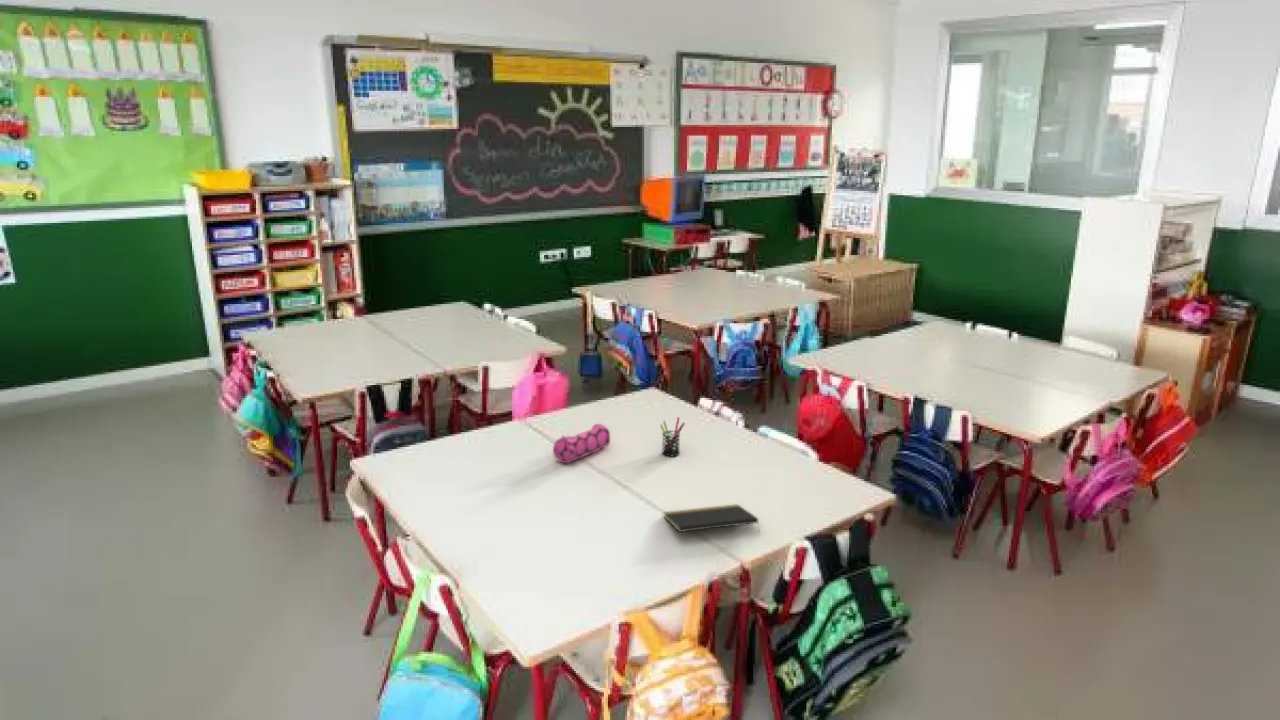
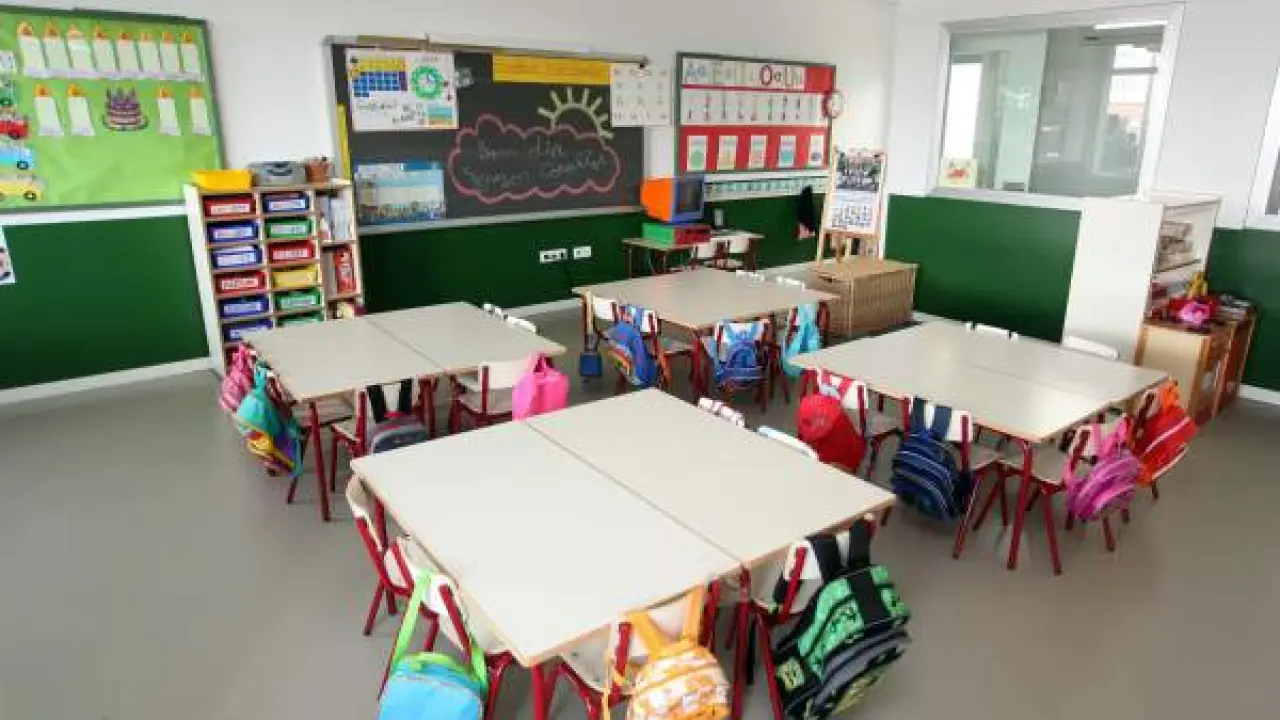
- pen holder [659,416,686,457]
- notepad [662,503,761,534]
- pencil case [552,423,611,464]
